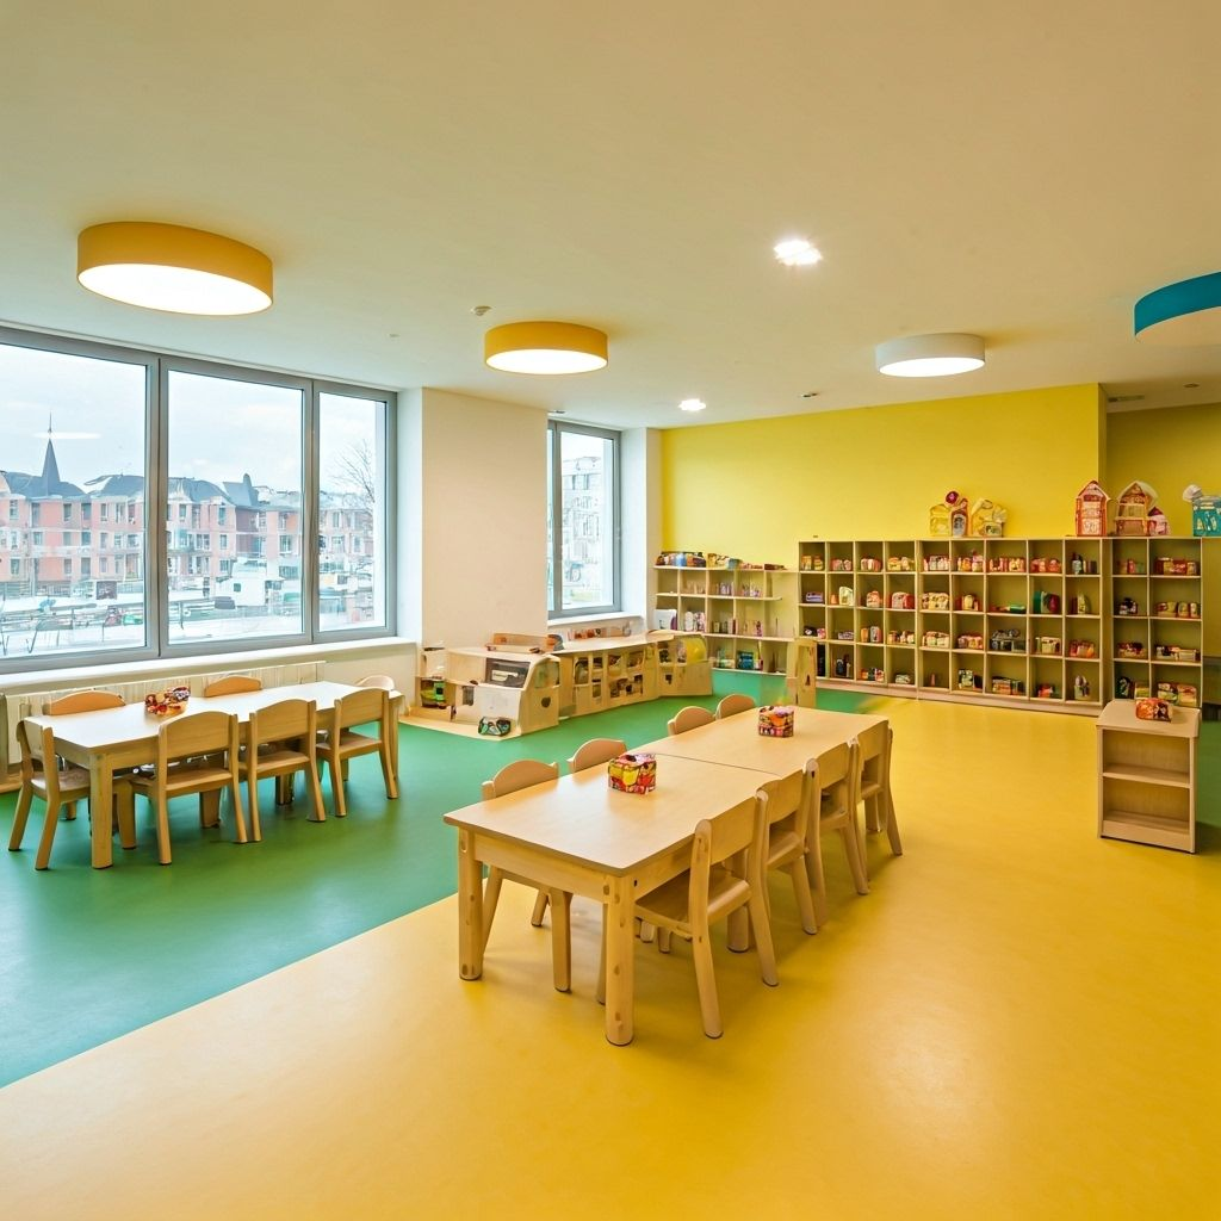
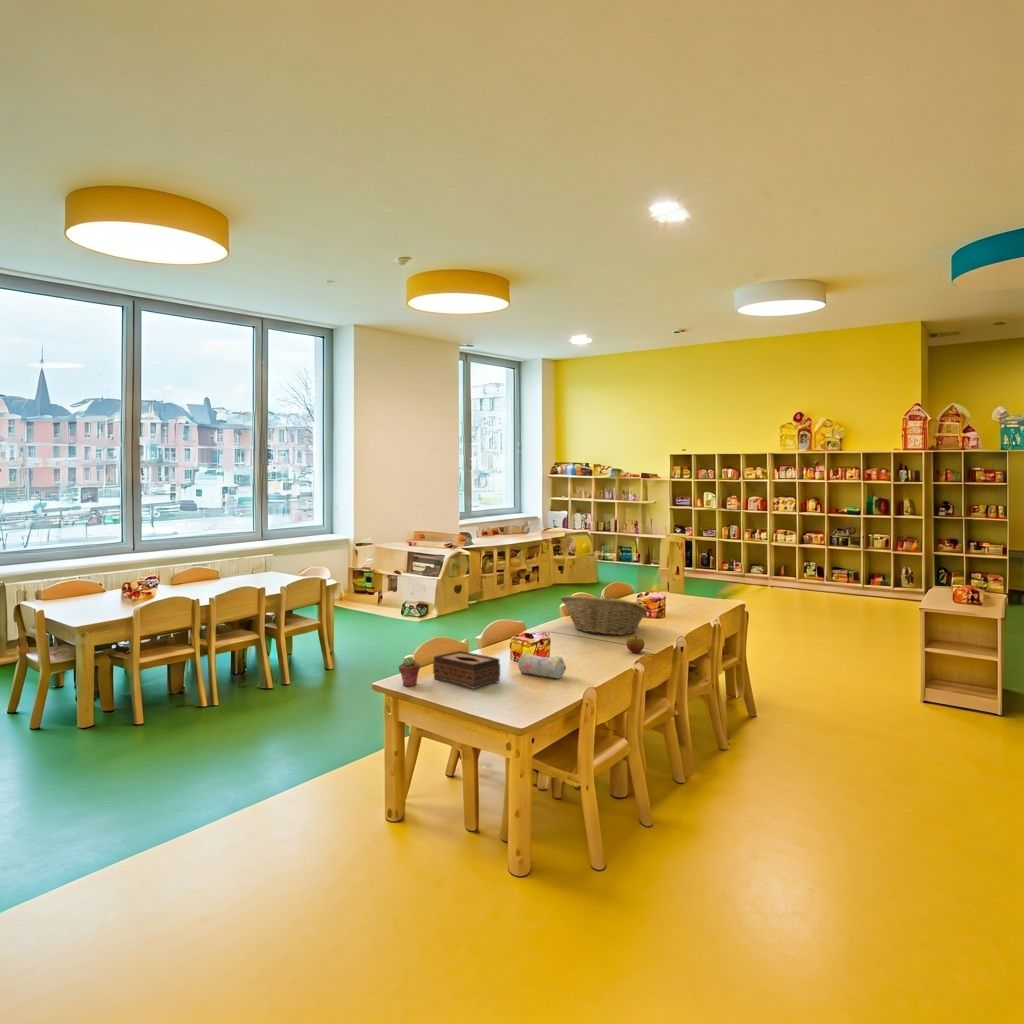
+ pencil case [517,652,567,679]
+ fruit basket [560,594,649,636]
+ apple [626,635,646,653]
+ tissue box [432,650,501,690]
+ potted succulent [398,656,421,687]
